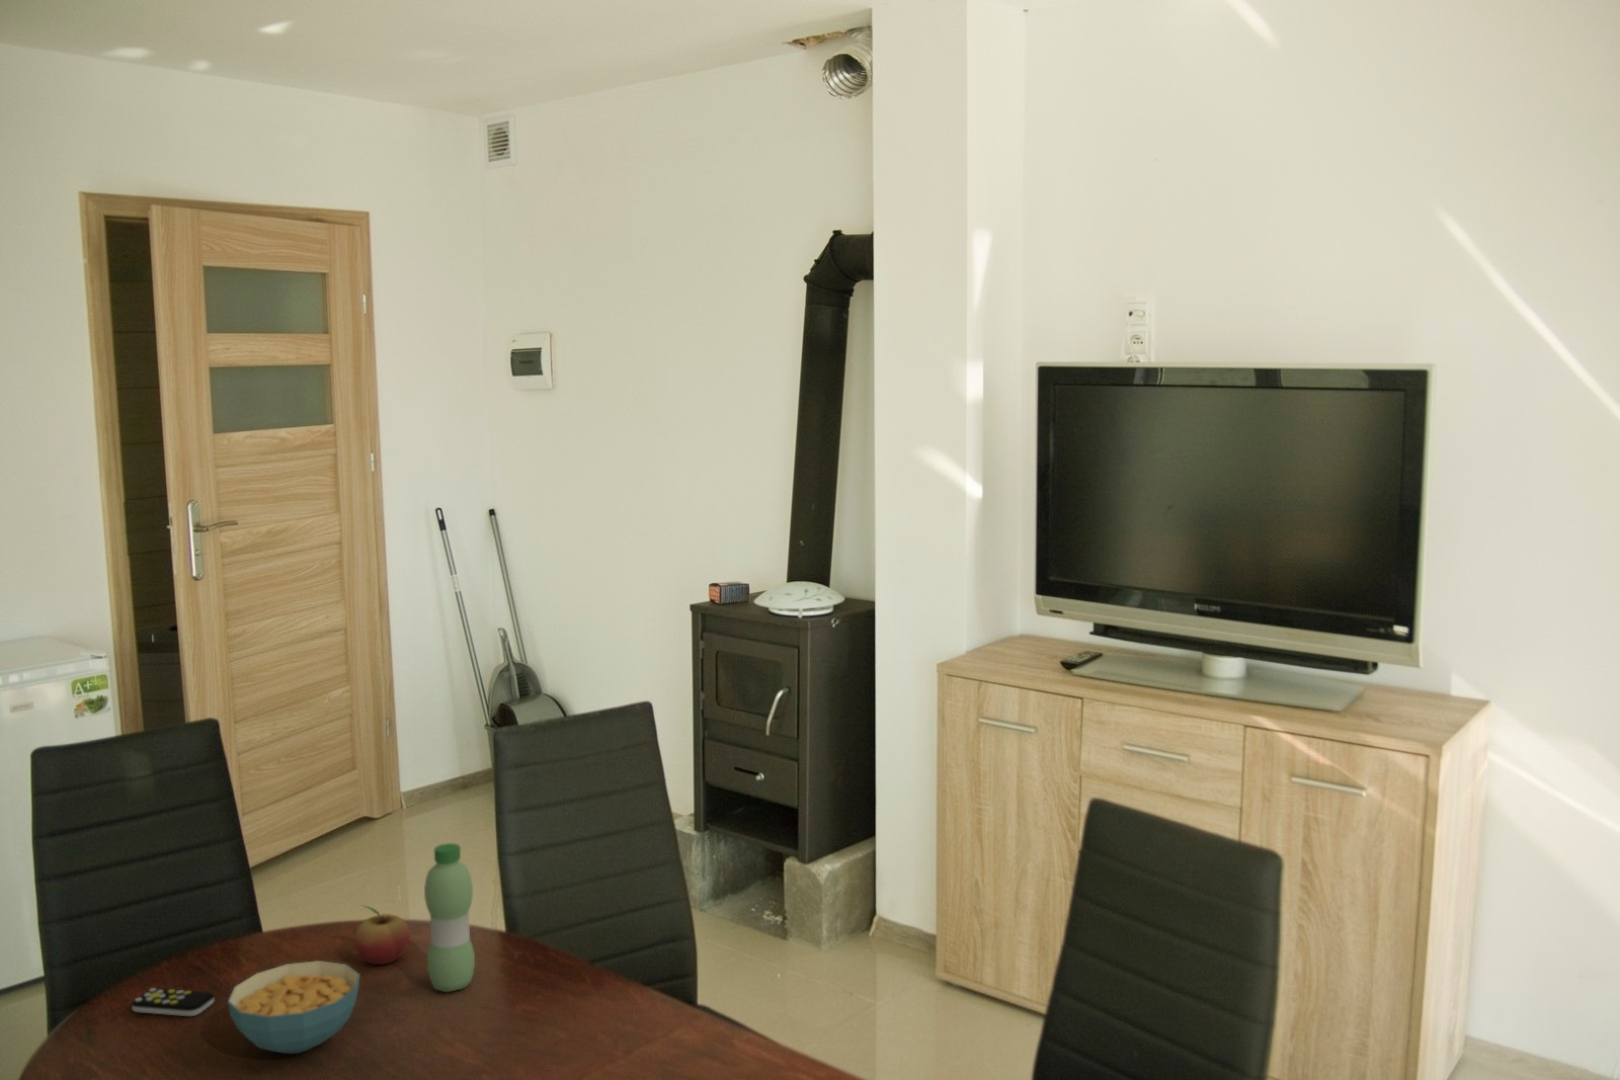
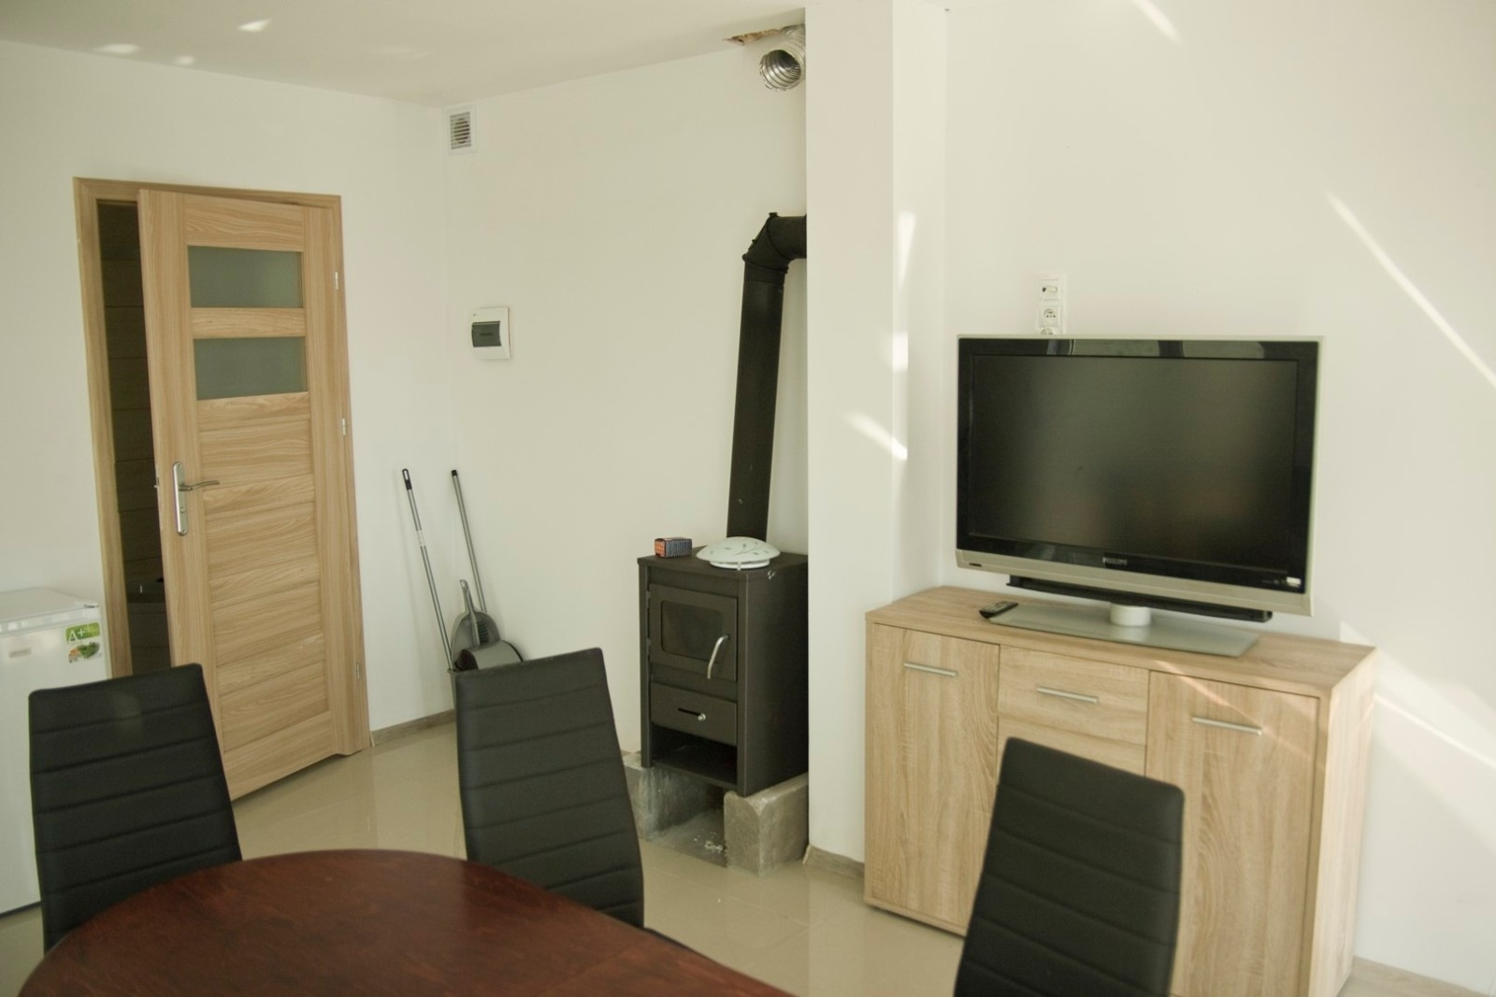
- water bottle [423,843,476,993]
- cereal bowl [227,959,362,1055]
- remote control [130,987,216,1017]
- fruit [353,904,411,965]
